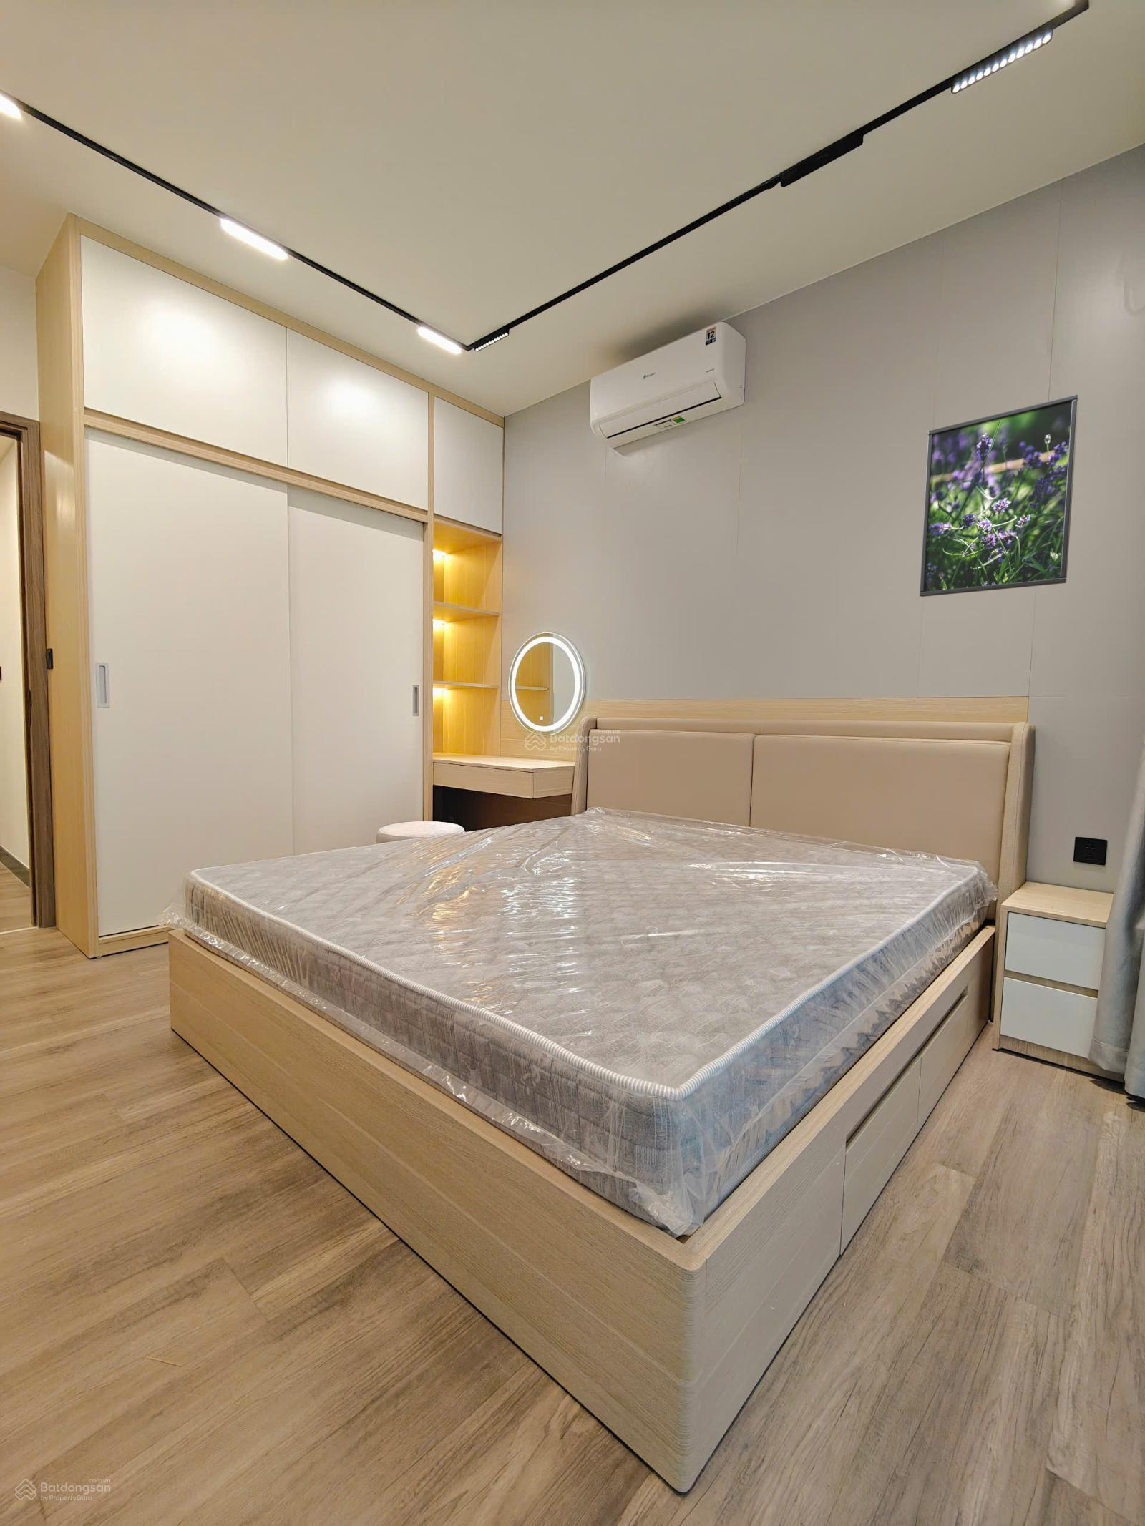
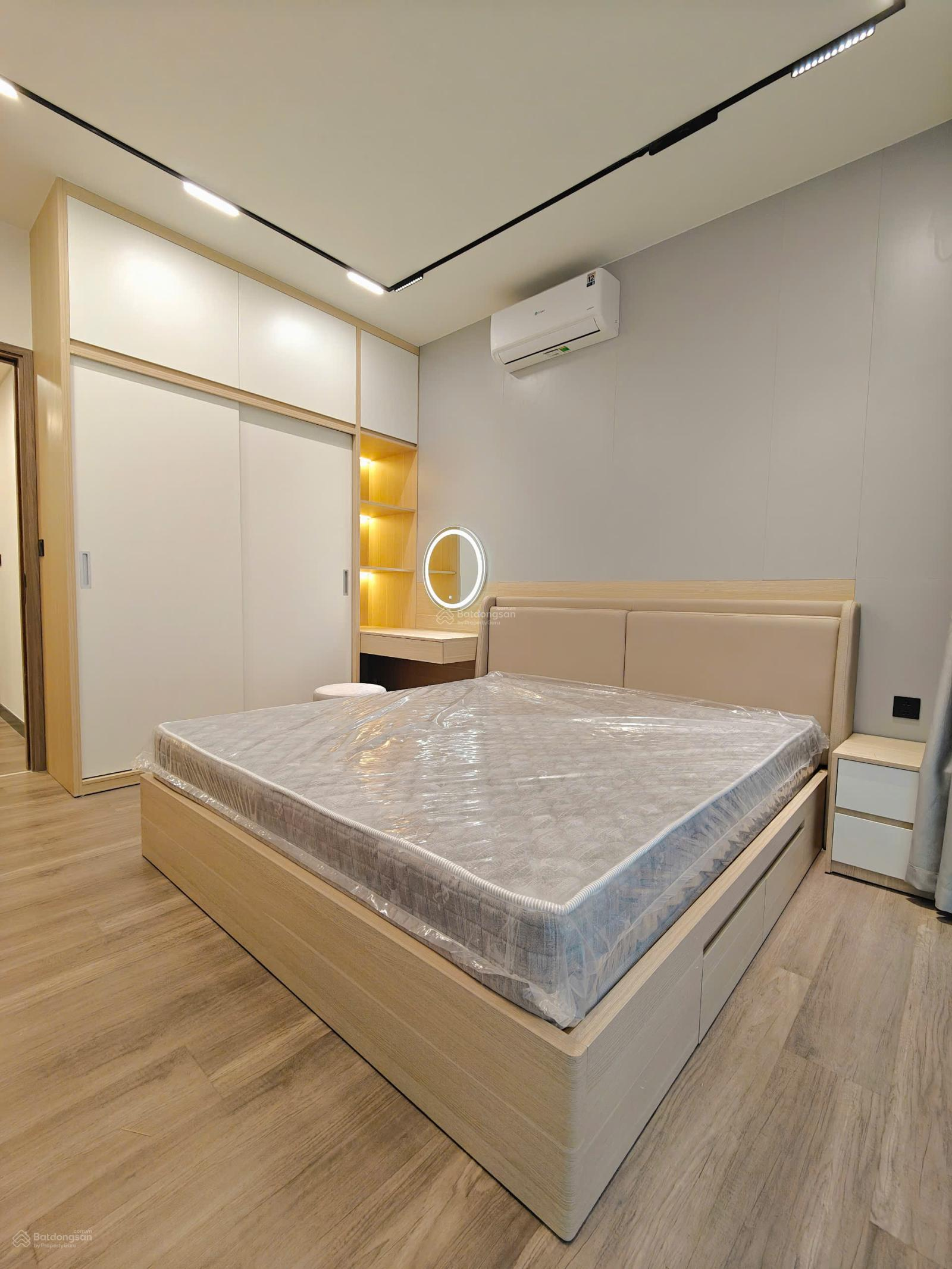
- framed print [919,393,1080,598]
